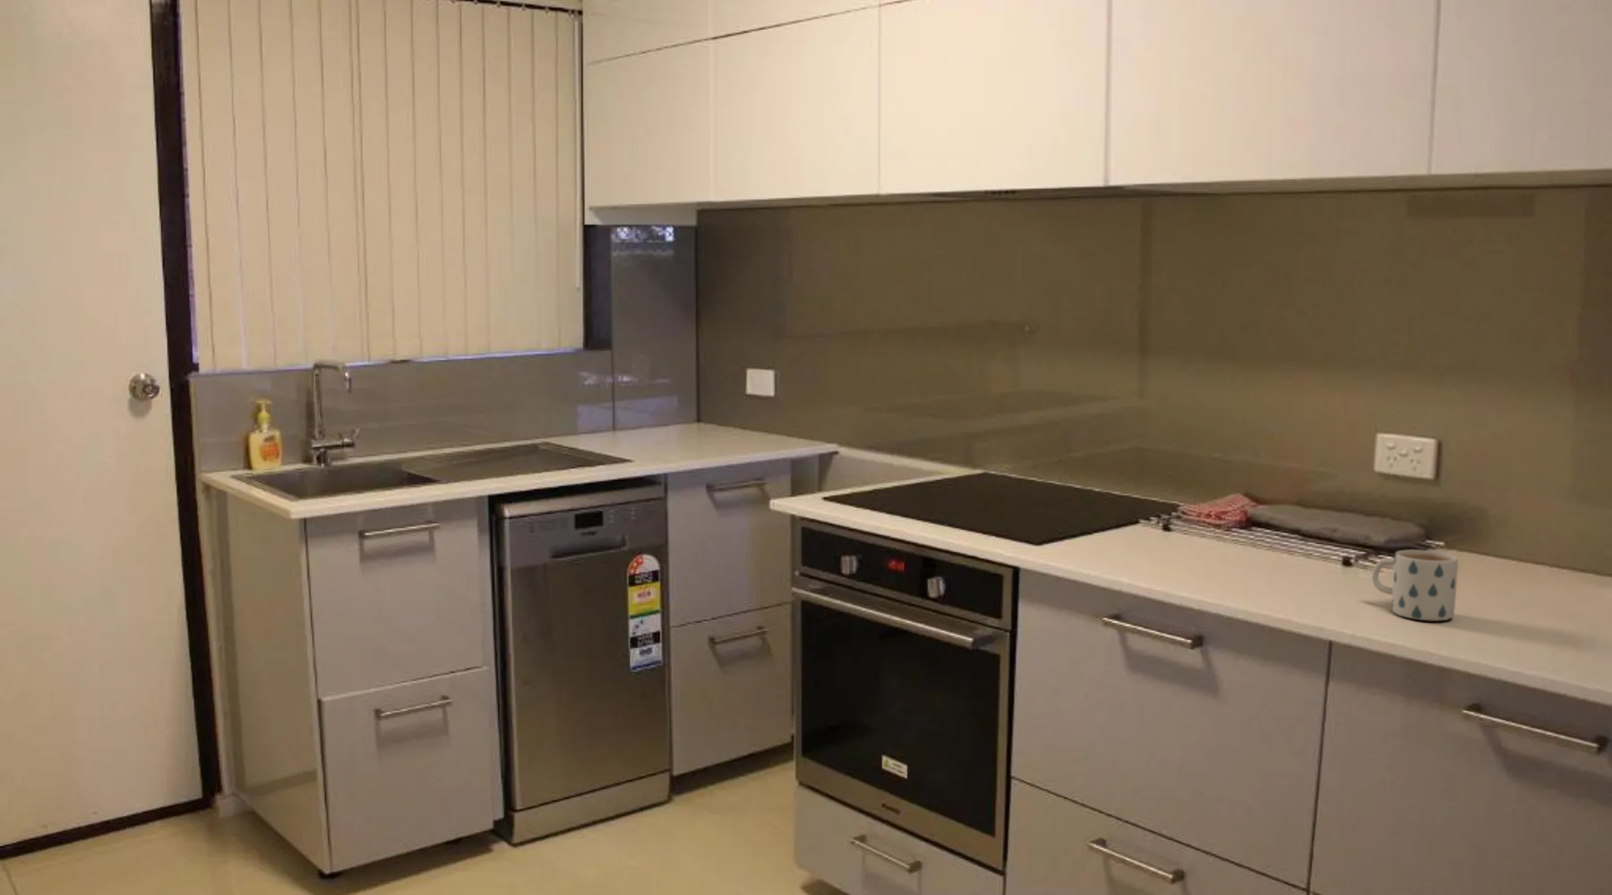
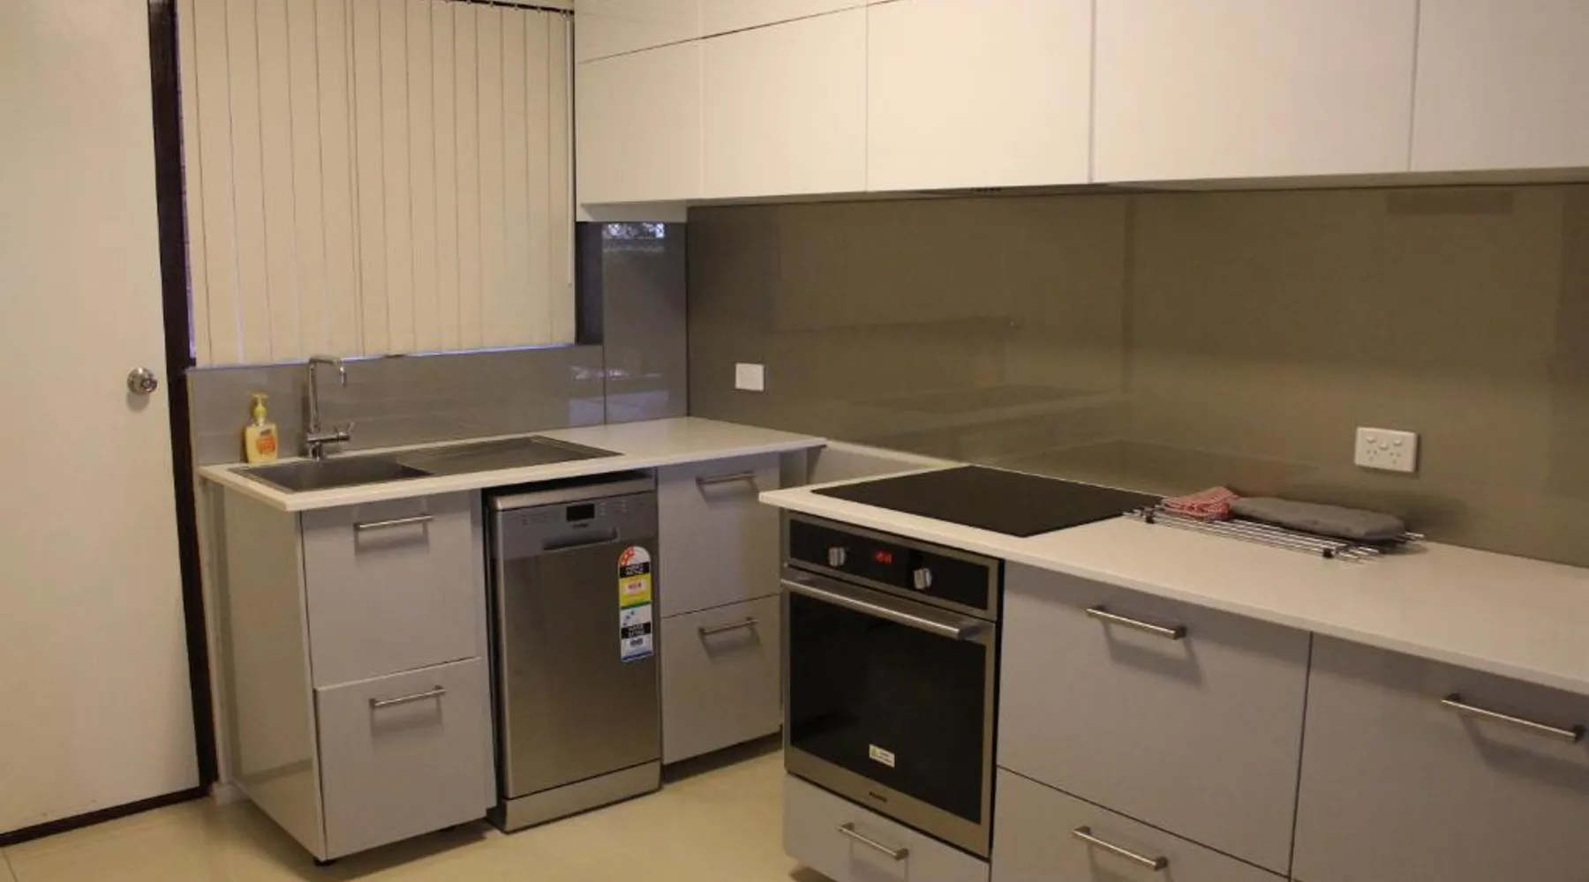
- mug [1372,549,1459,622]
